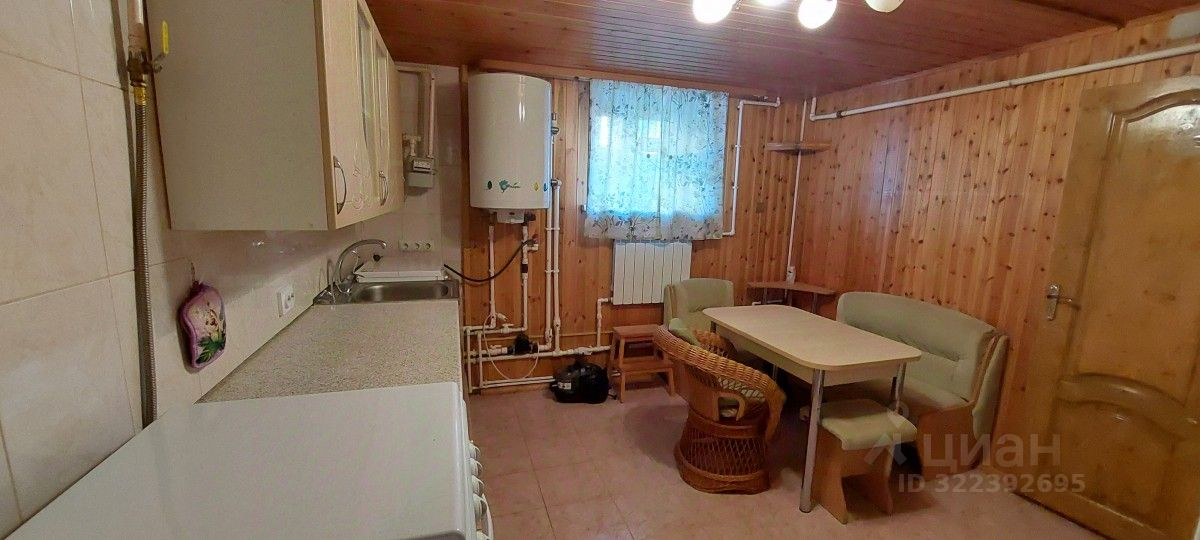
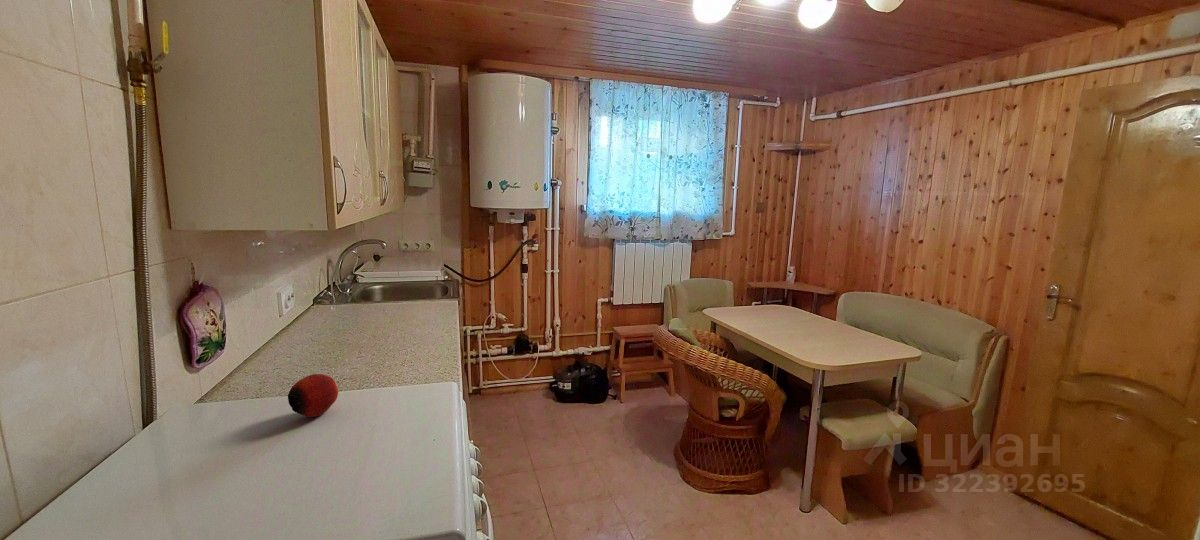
+ apple [287,373,339,418]
